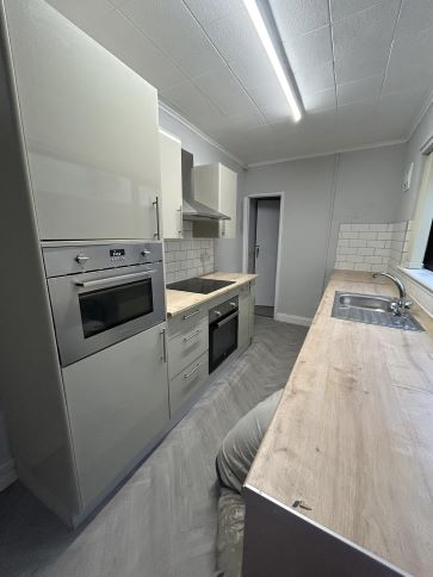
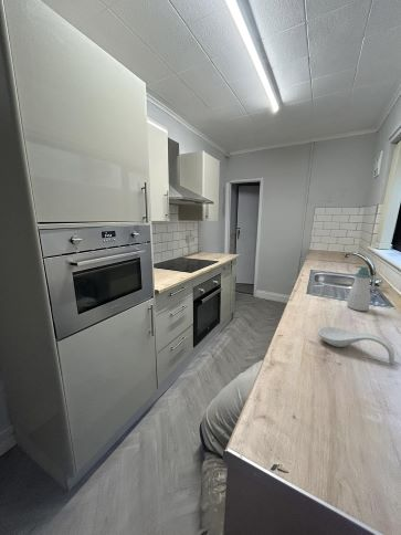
+ spoon rest [317,326,395,365]
+ soap bottle [346,265,372,312]
